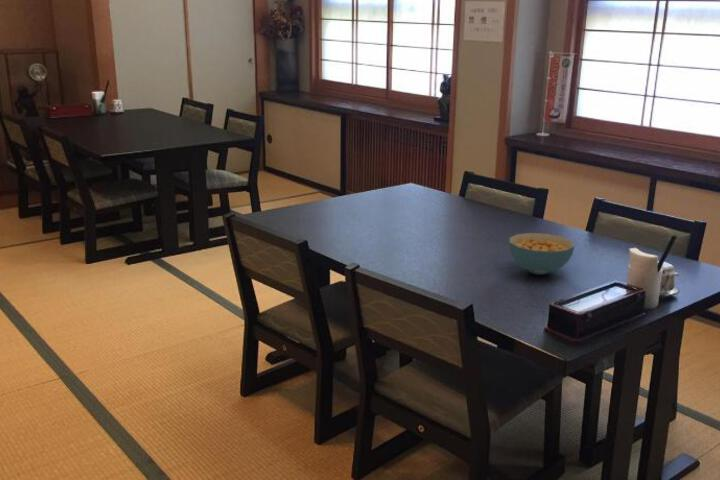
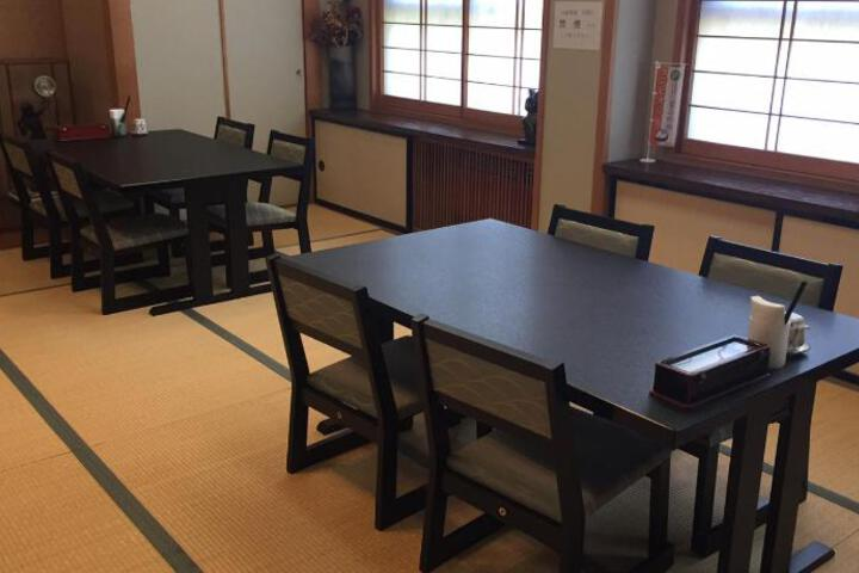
- cereal bowl [508,232,575,276]
